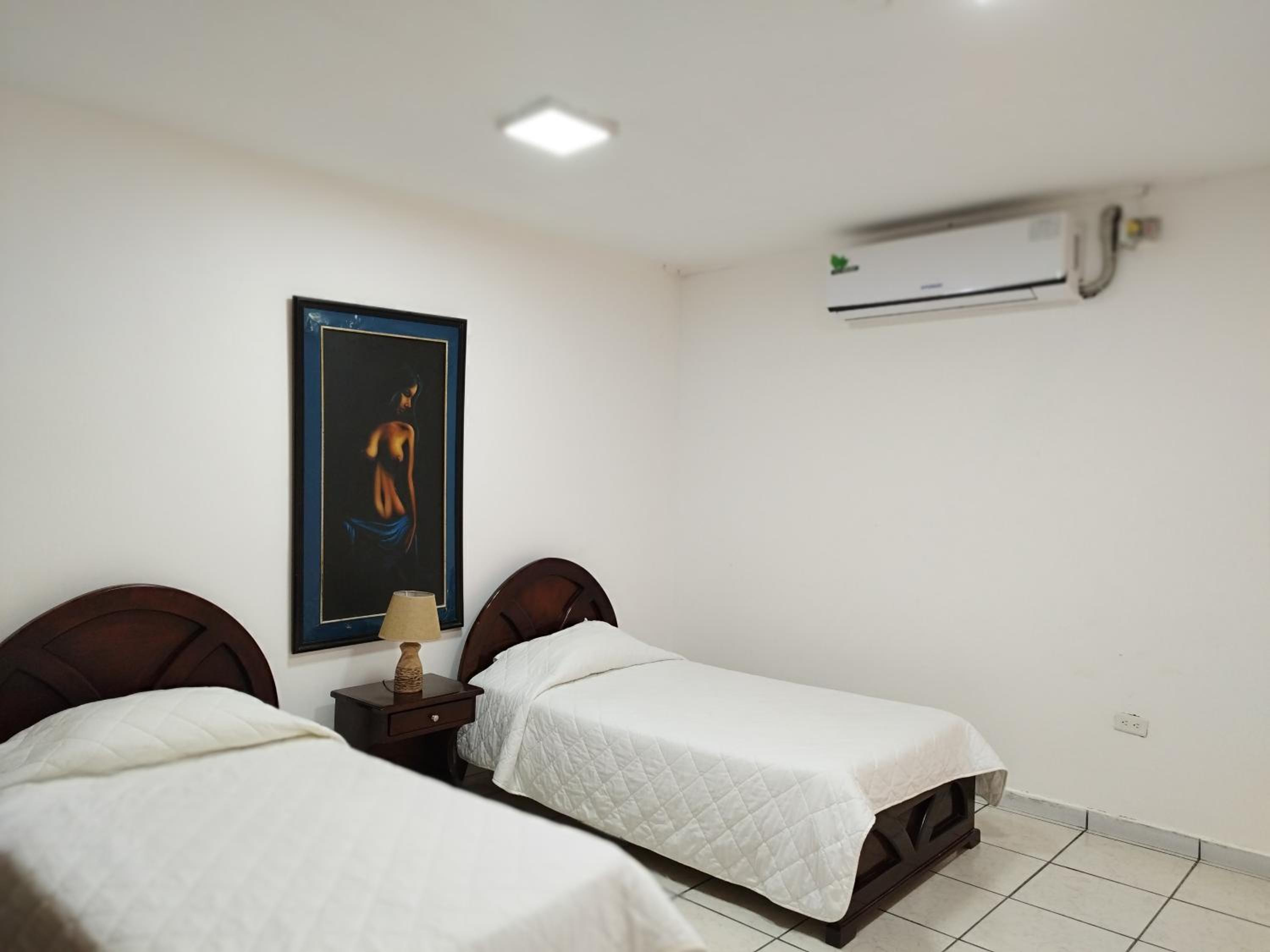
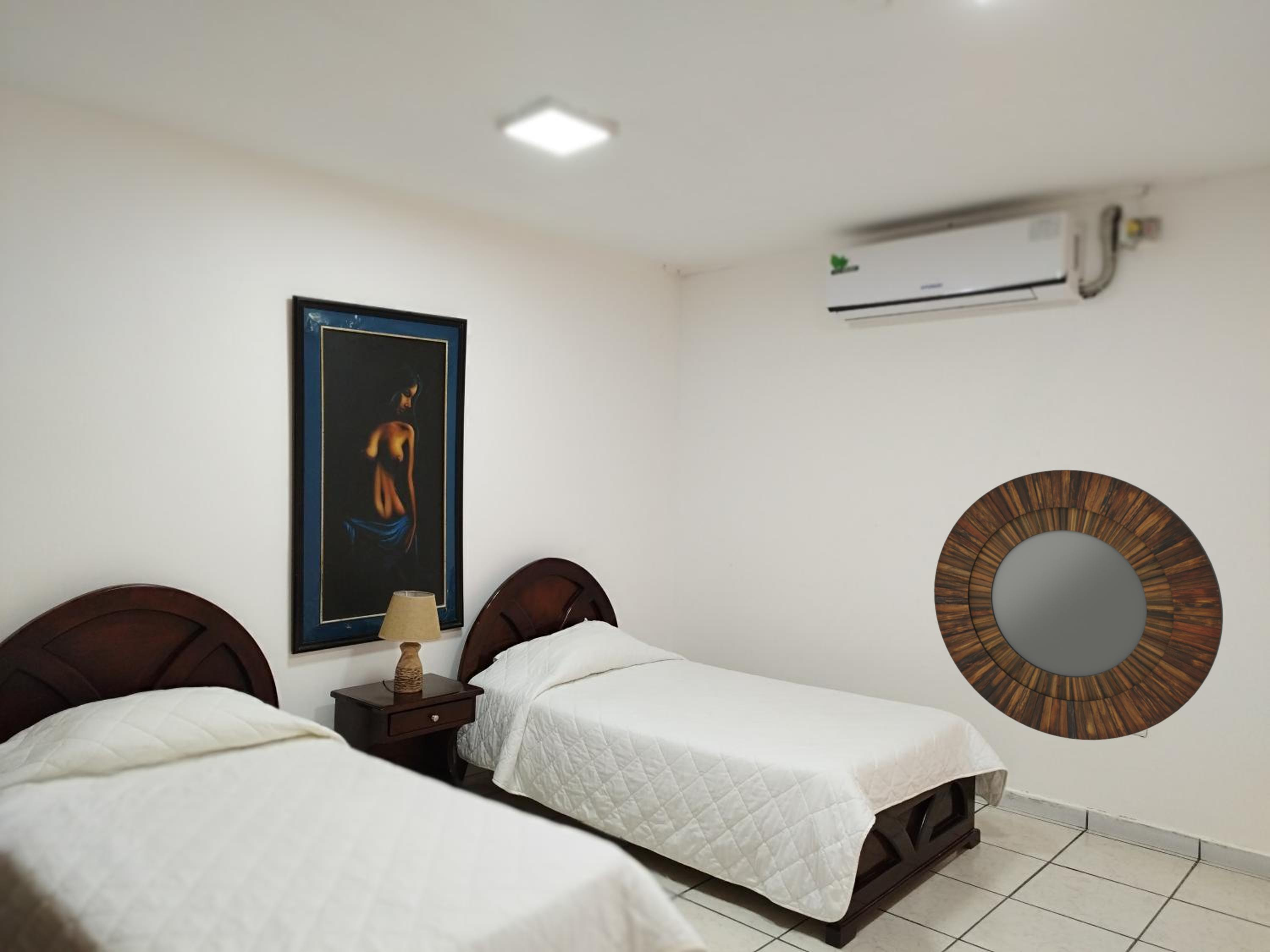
+ home mirror [933,469,1223,740]
